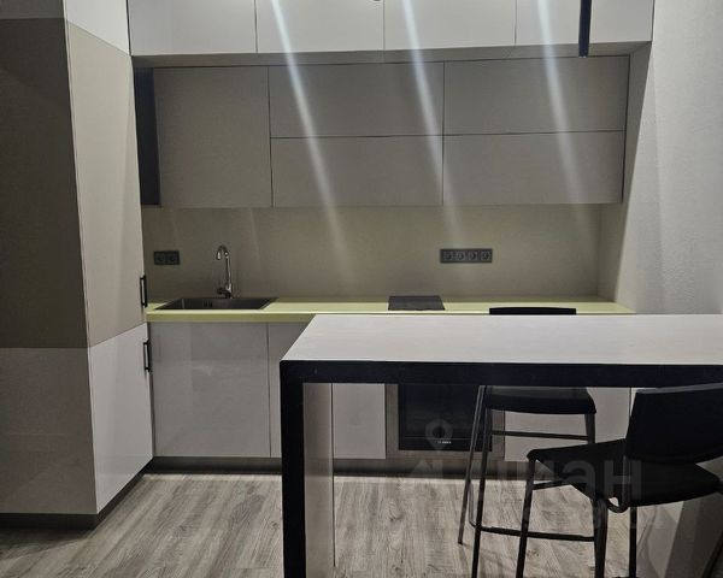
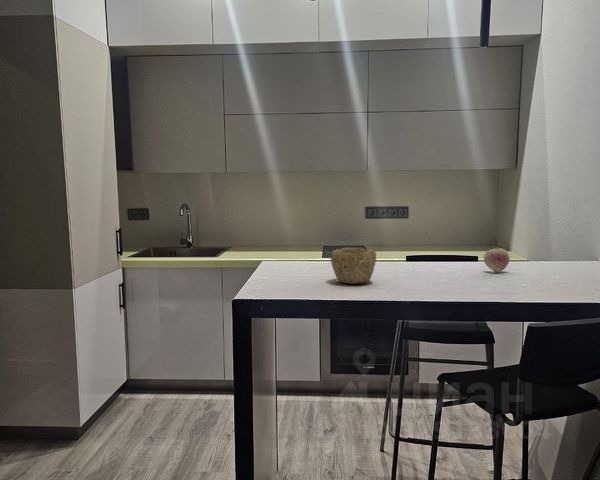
+ fruit [483,247,510,273]
+ bowl [330,247,377,285]
